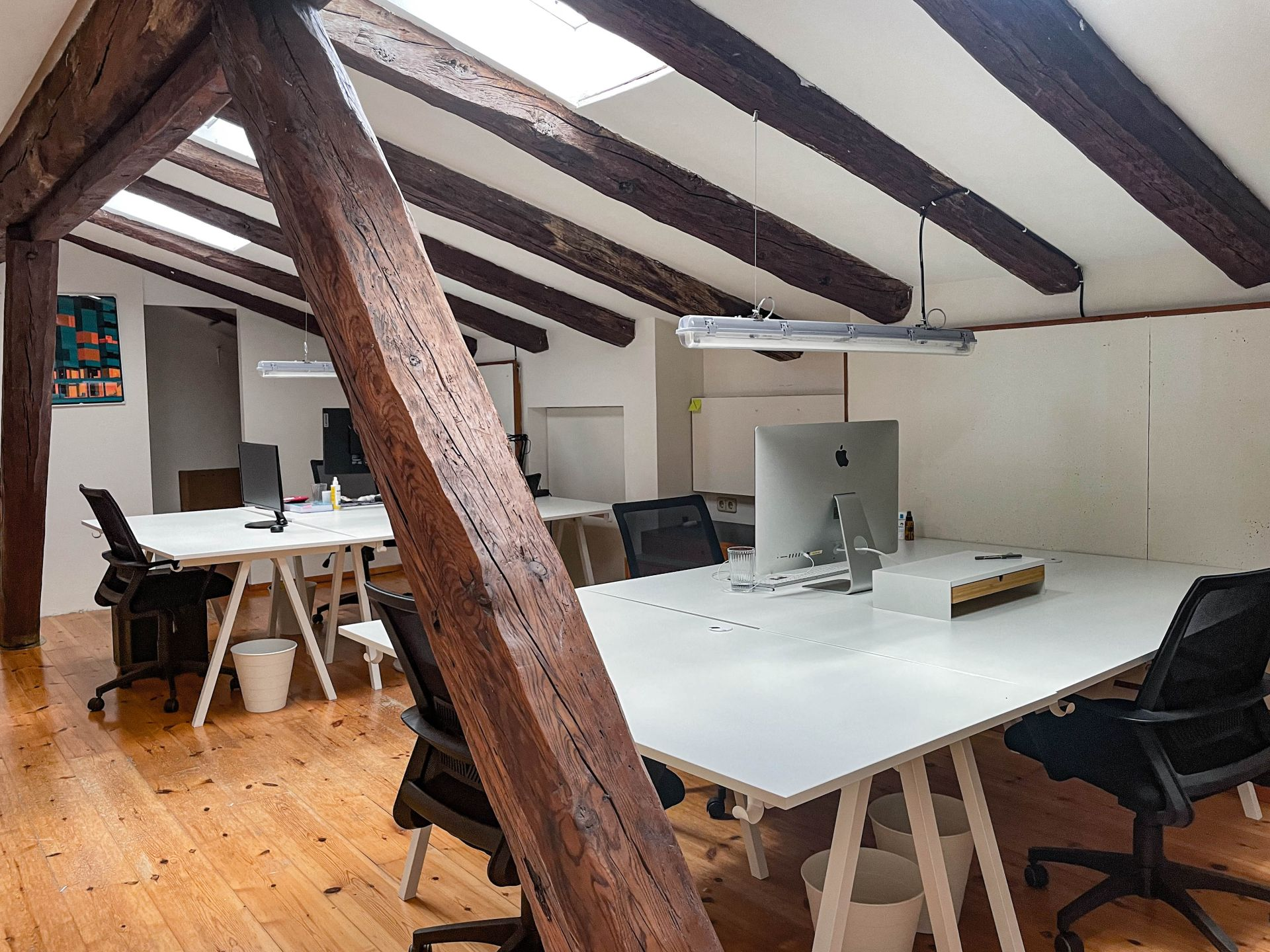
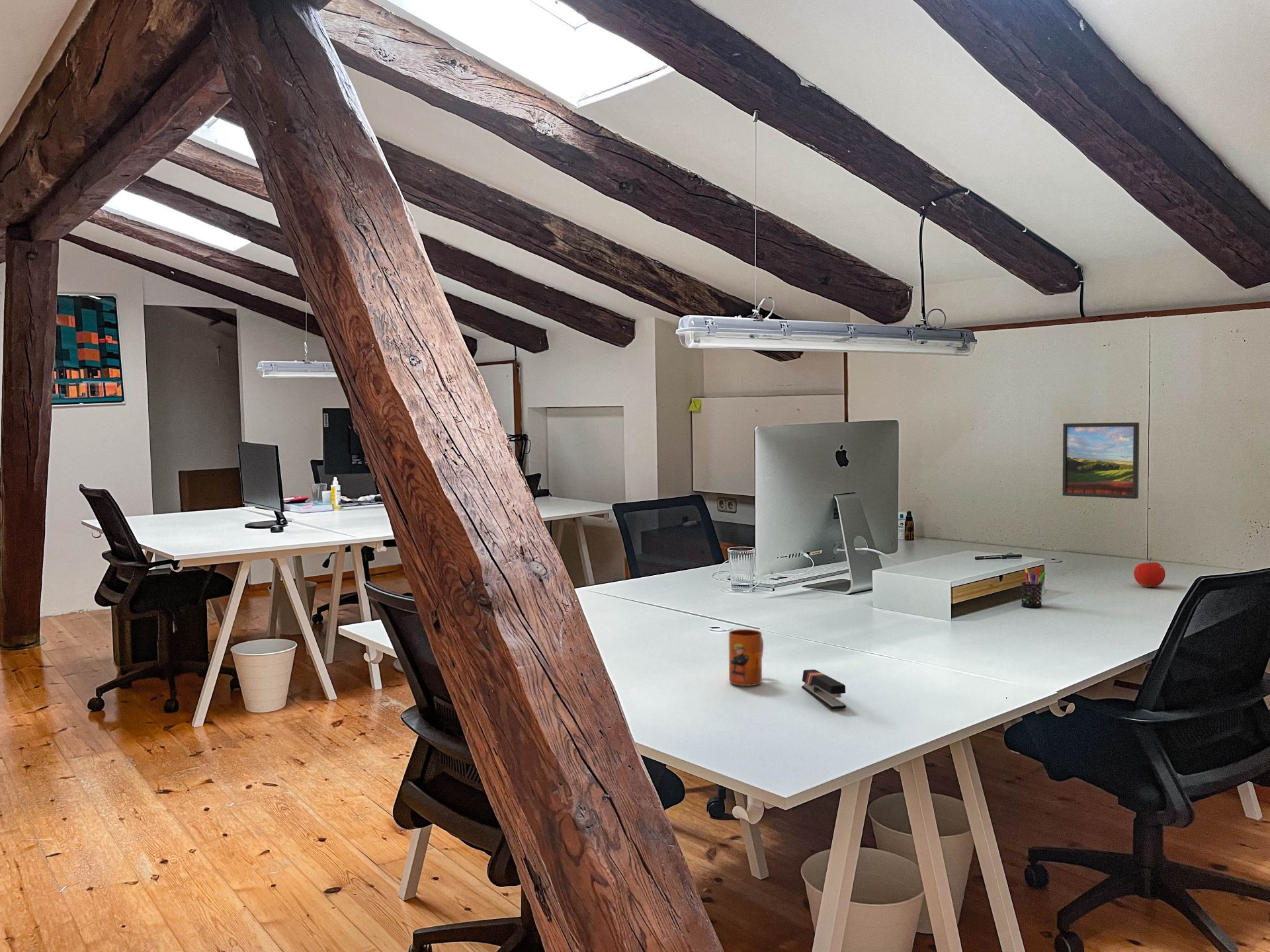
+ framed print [1062,422,1140,500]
+ fruit [1133,557,1166,588]
+ stapler [801,669,847,710]
+ mug [728,629,764,687]
+ pen holder [1021,567,1046,608]
